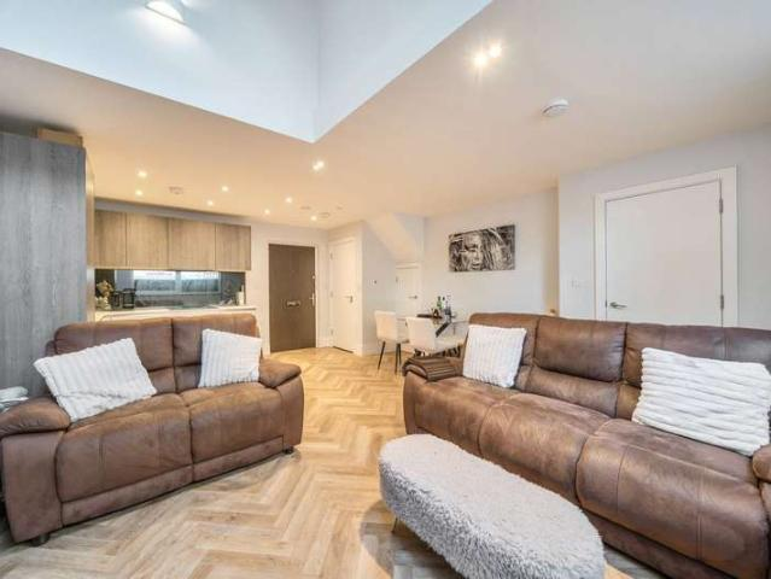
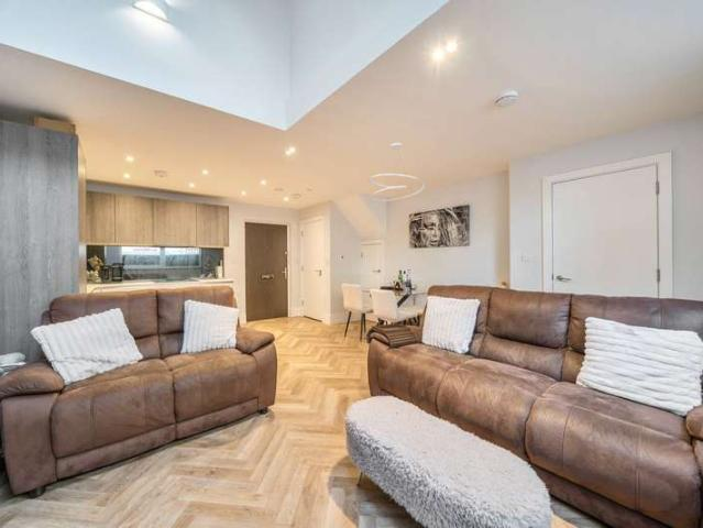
+ ceiling light fixture [367,142,428,202]
